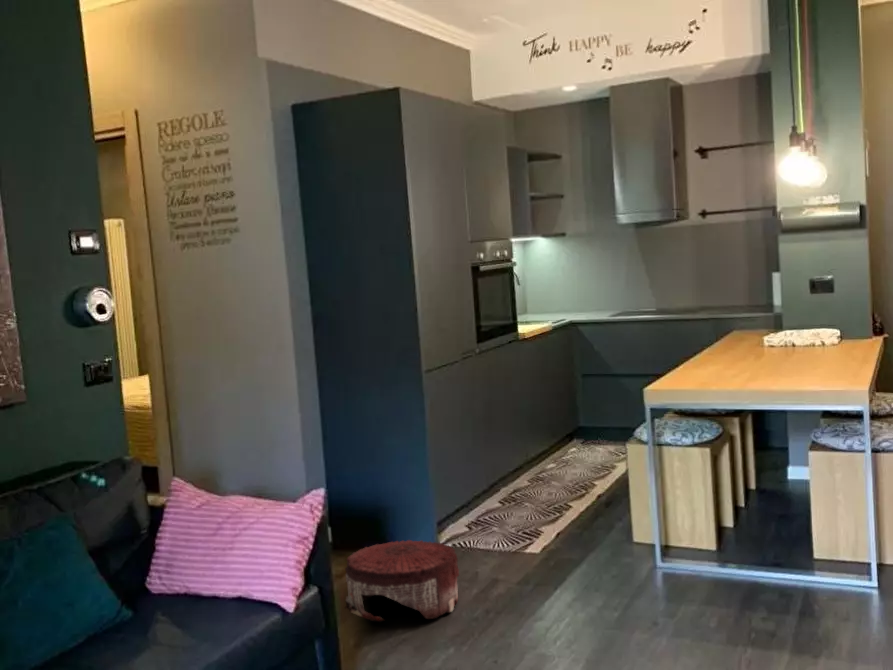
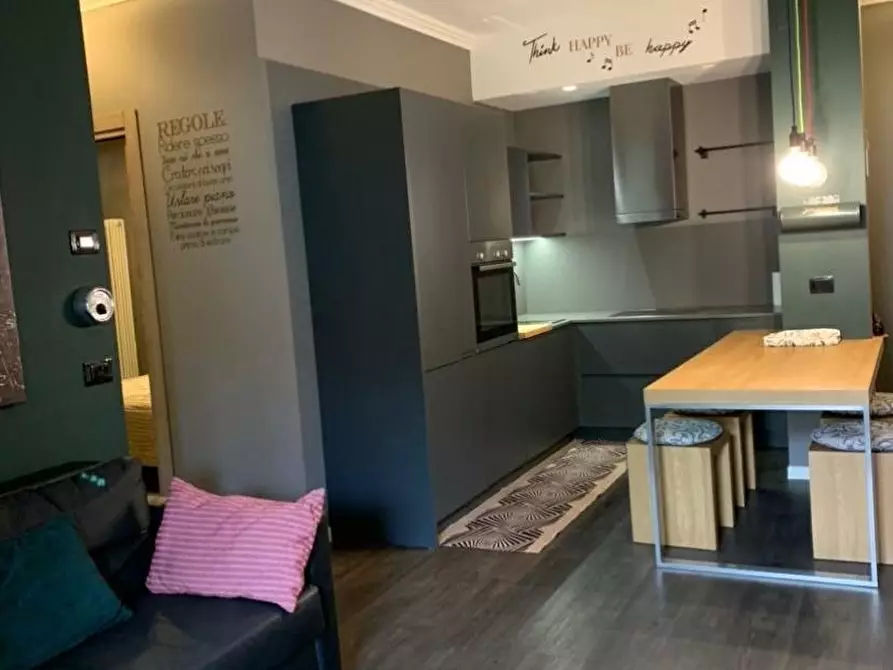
- pouf [343,539,460,623]
